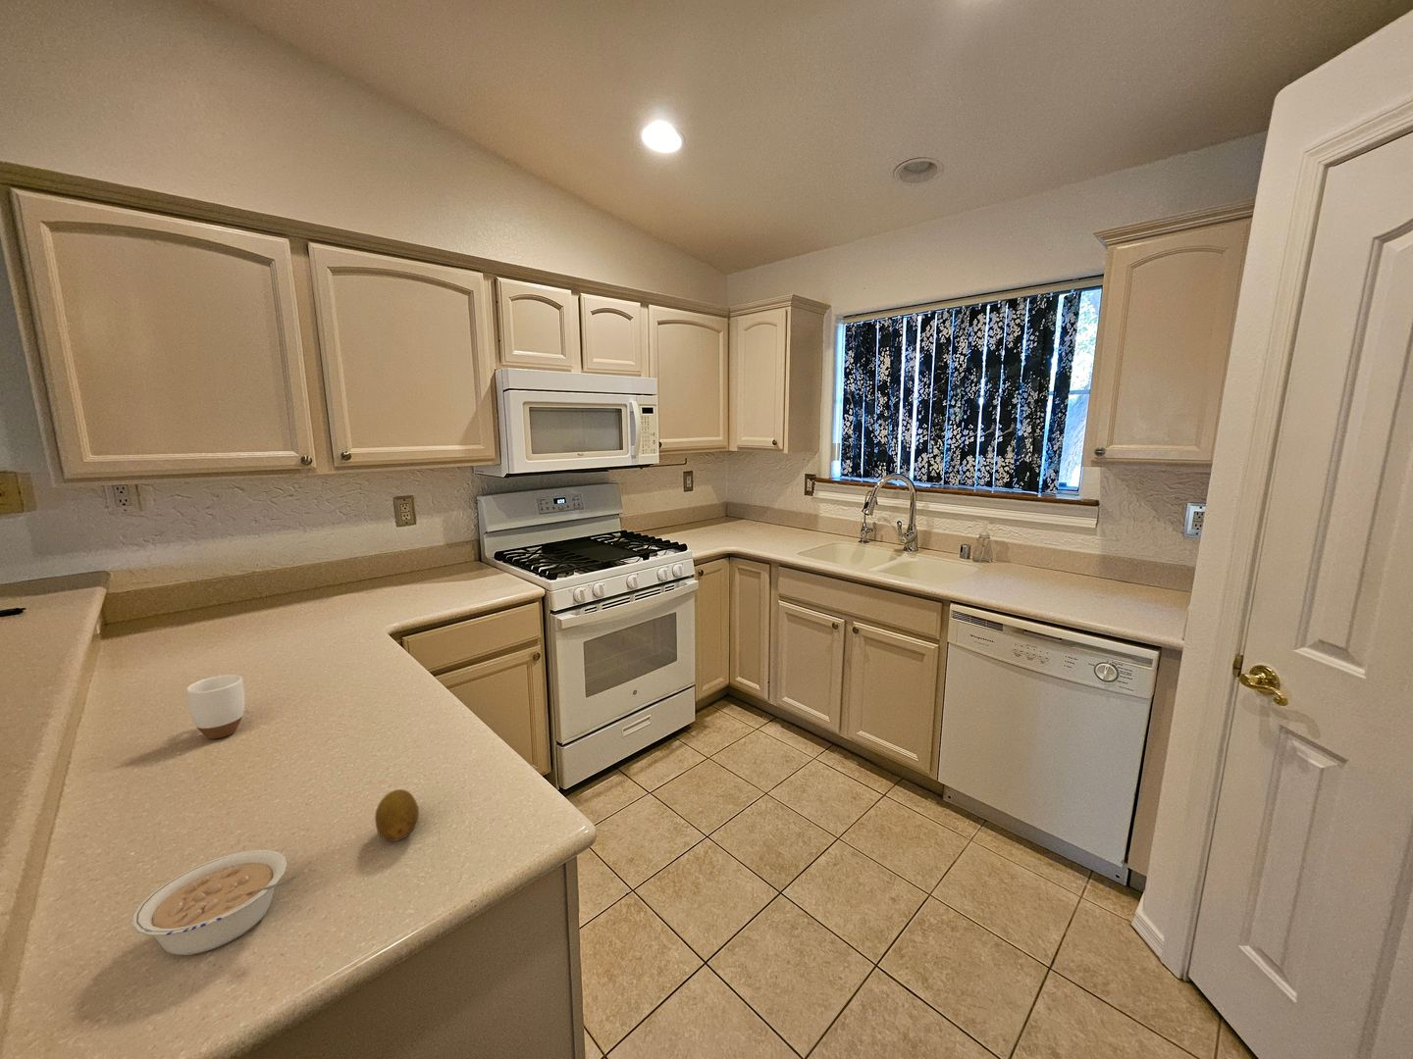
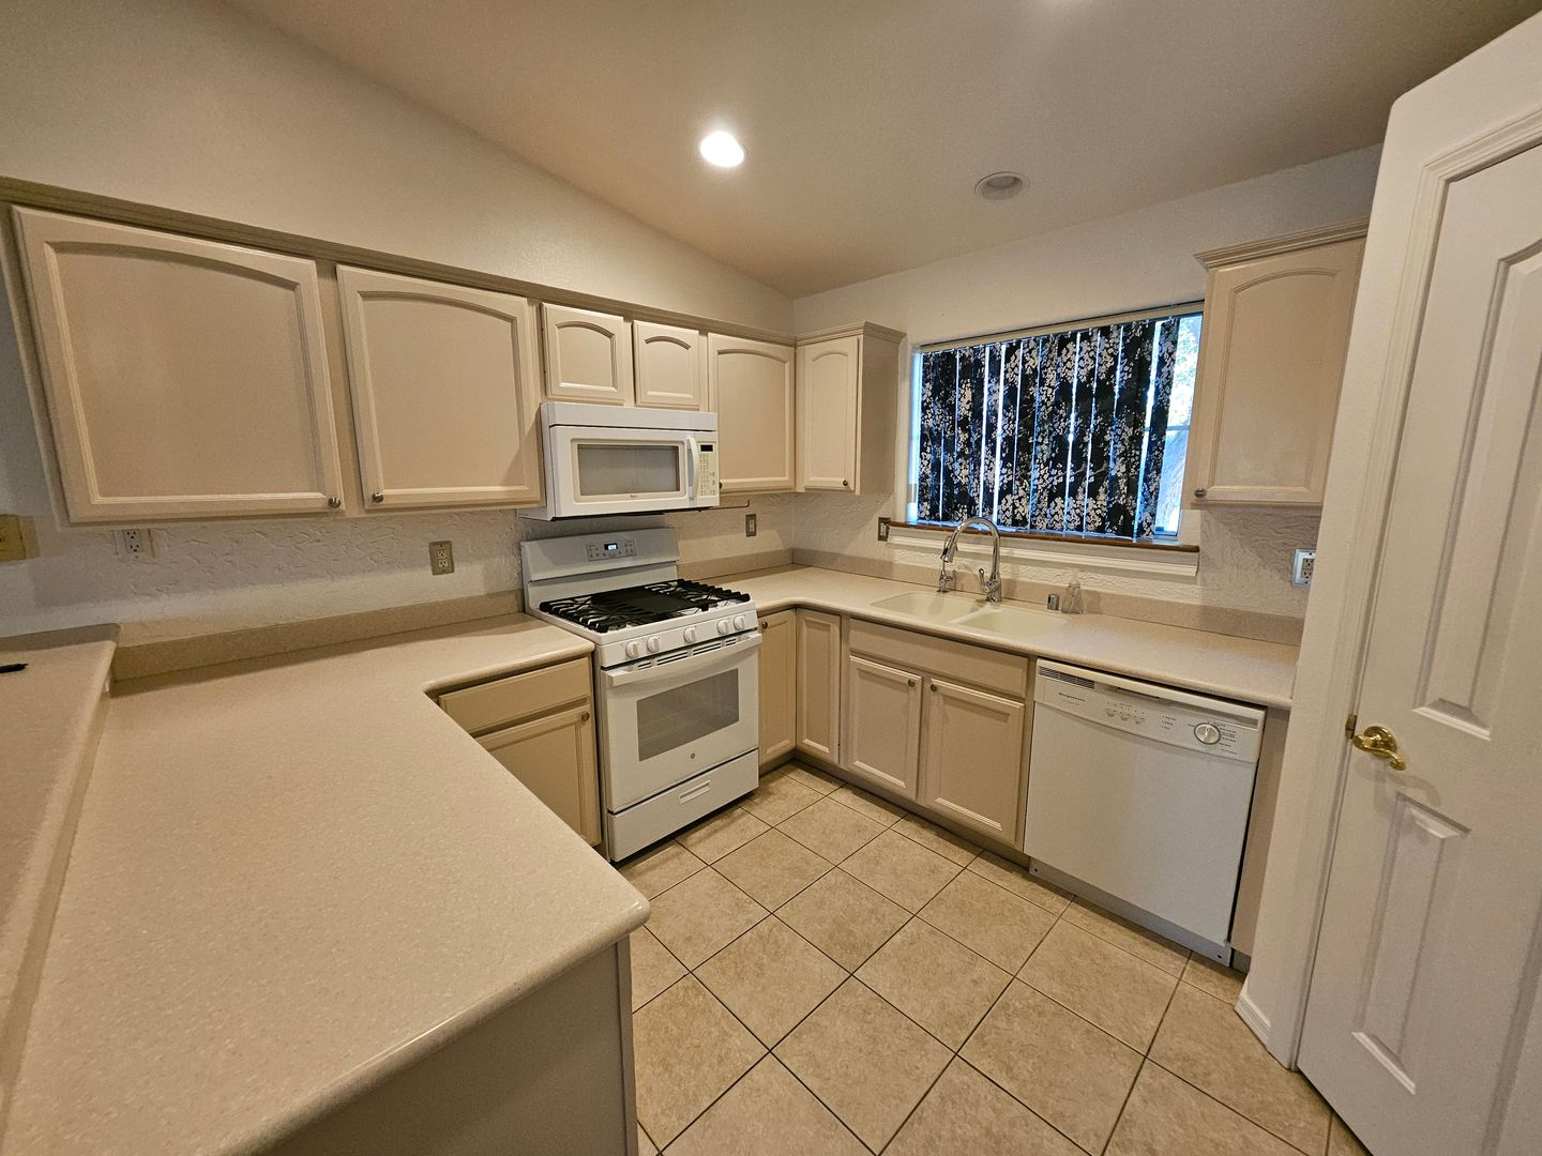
- mug [186,674,245,740]
- fruit [374,789,419,842]
- legume [131,849,297,956]
